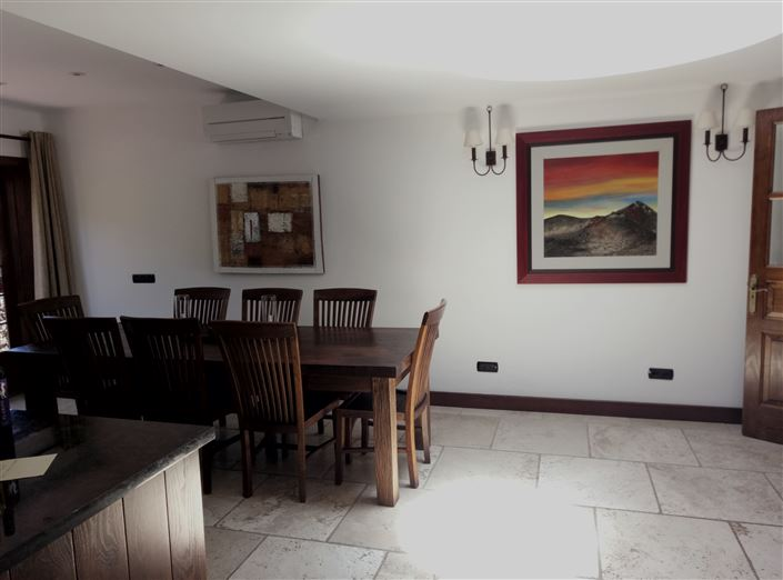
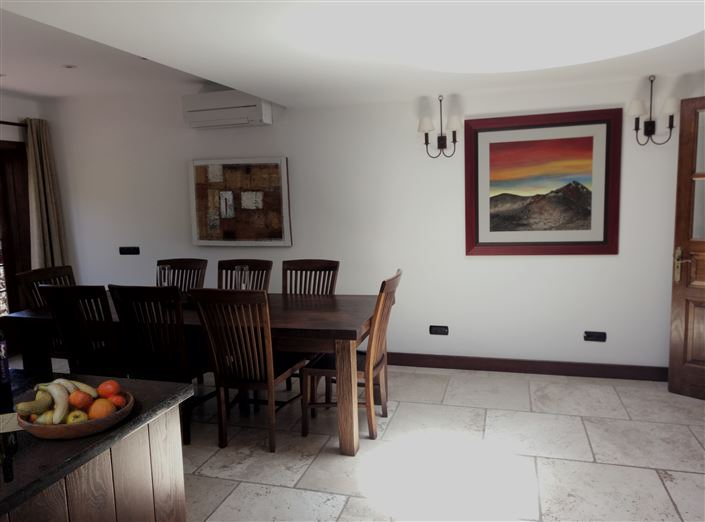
+ fruit bowl [12,378,135,440]
